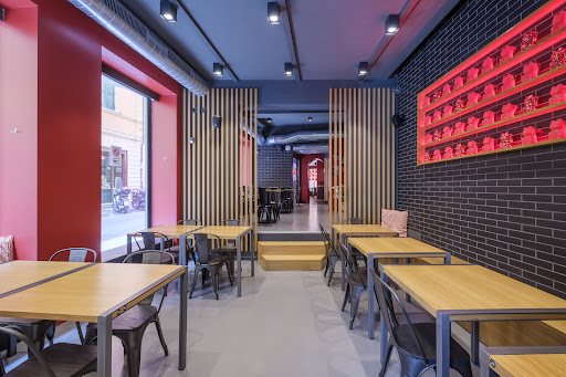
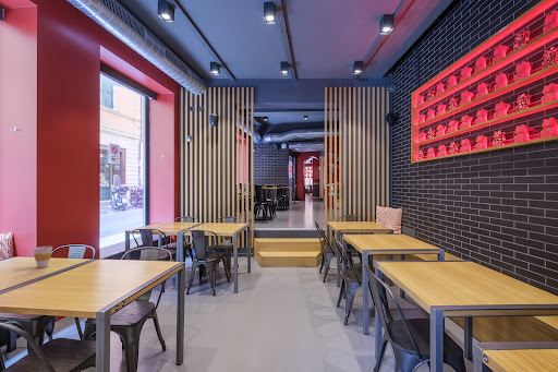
+ cup [33,245,53,268]
